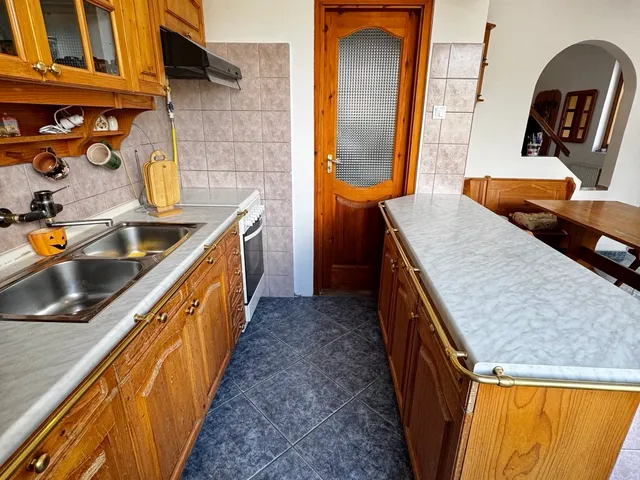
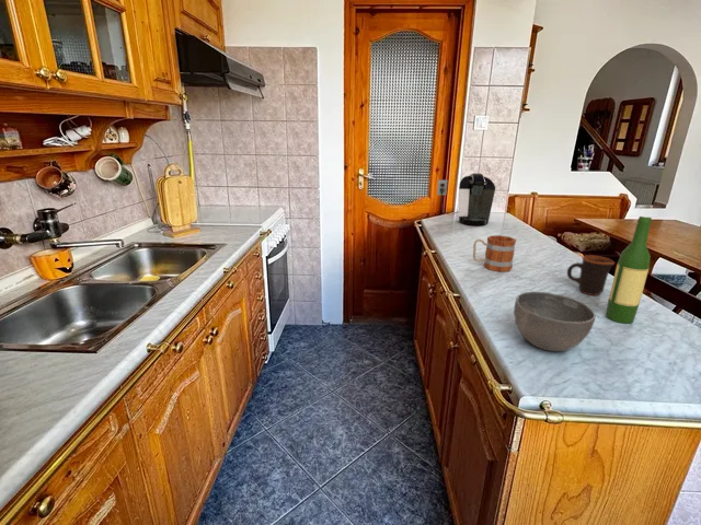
+ wine bottle [605,215,653,325]
+ mug [472,234,517,272]
+ bowl [513,291,596,352]
+ coffee maker [436,172,496,226]
+ mug [566,254,616,296]
